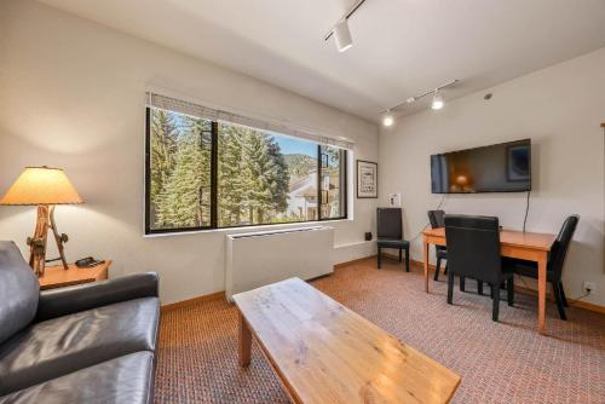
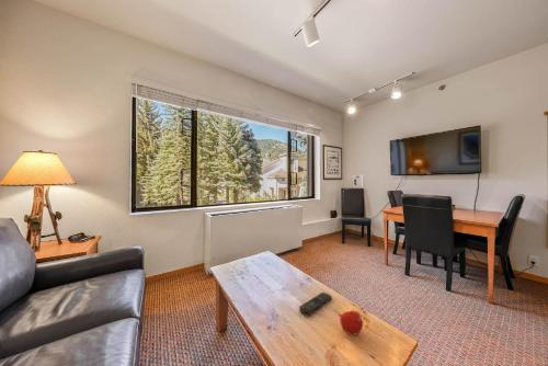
+ fruit [339,309,364,336]
+ remote control [298,291,333,316]
